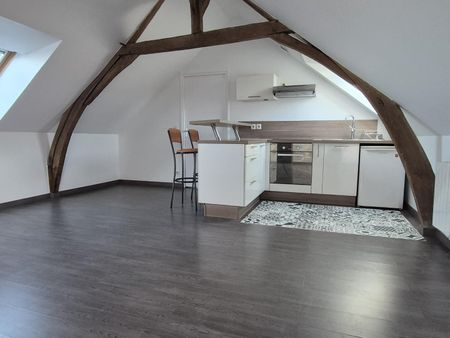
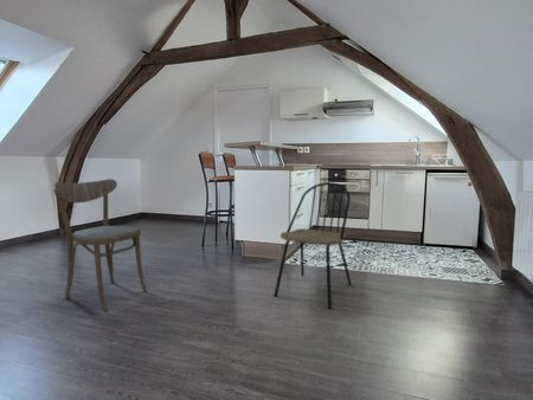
+ dining chair [272,181,353,310]
+ dining chair [52,178,148,311]
